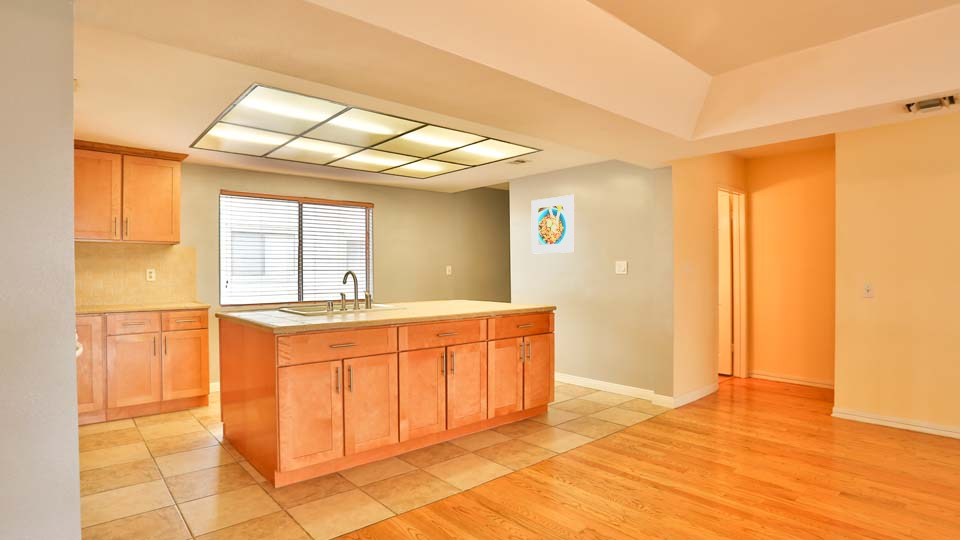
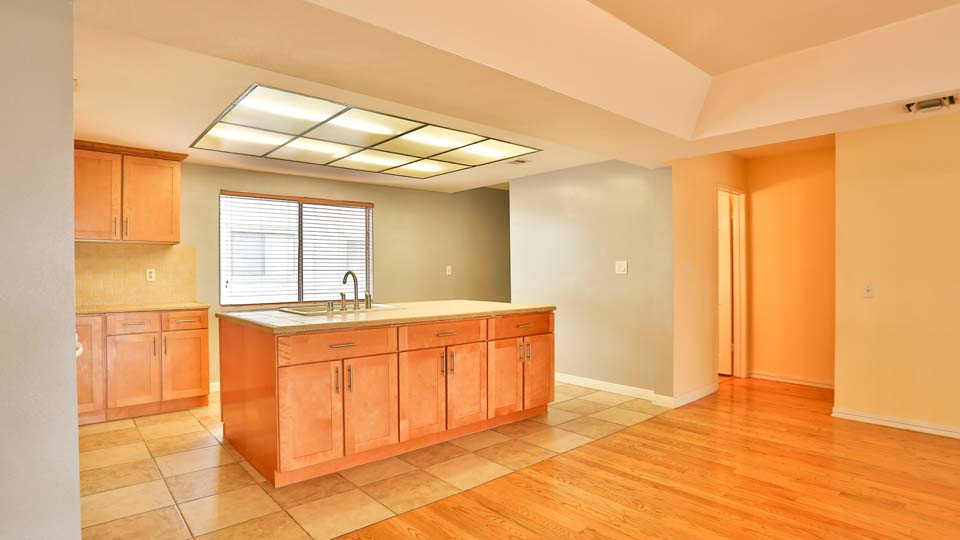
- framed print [531,194,576,255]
